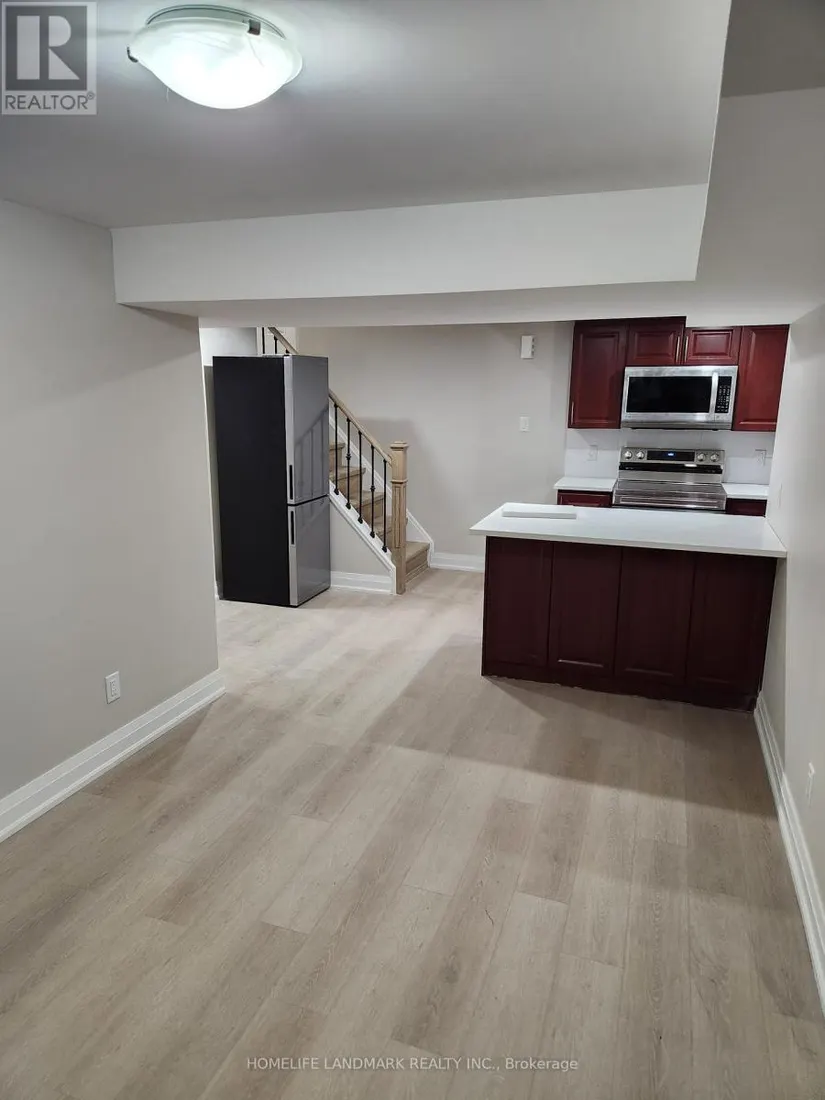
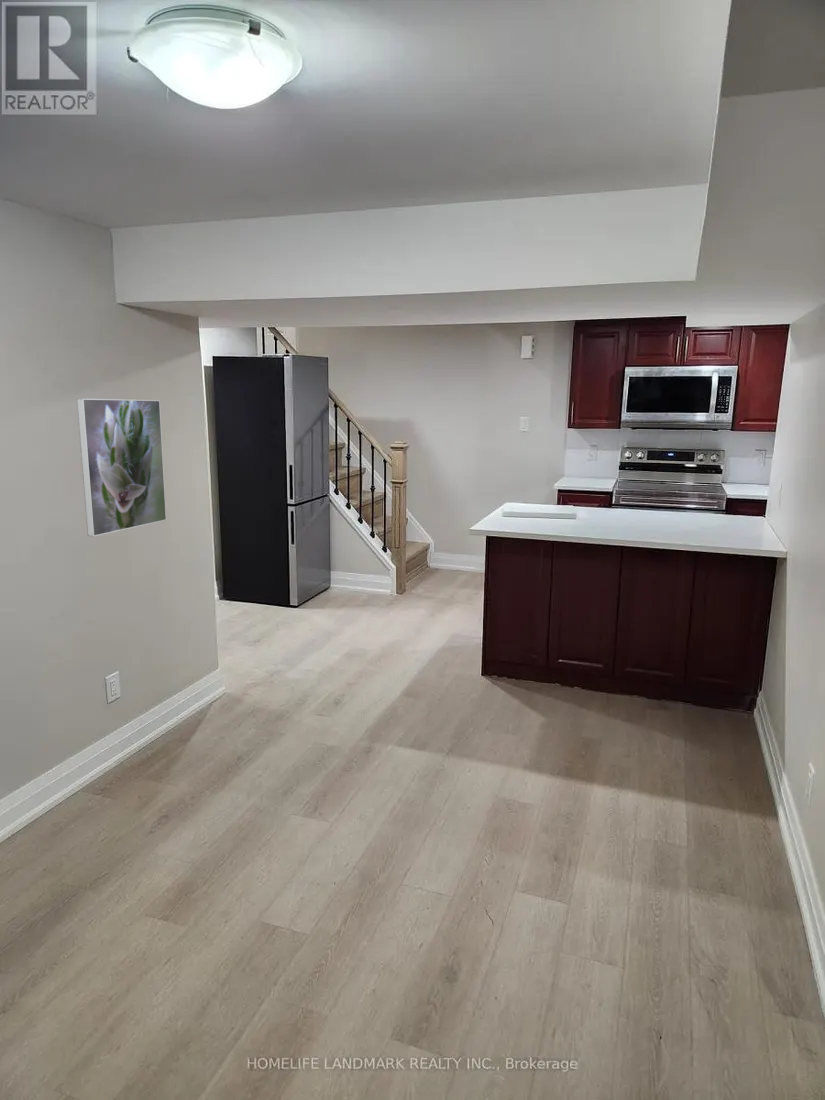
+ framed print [76,398,167,538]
